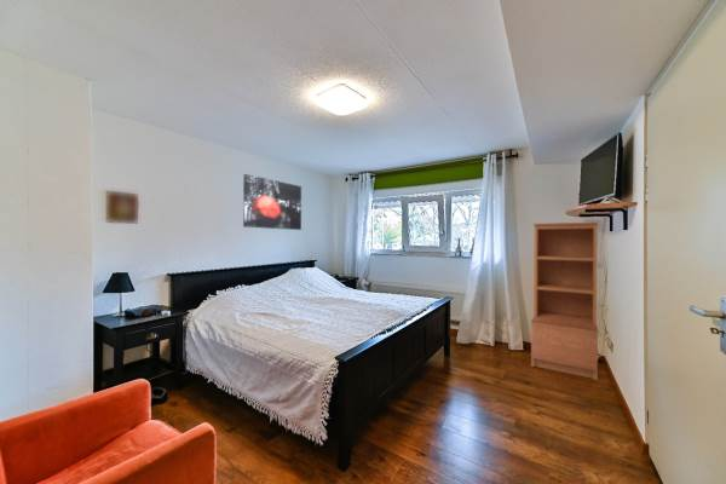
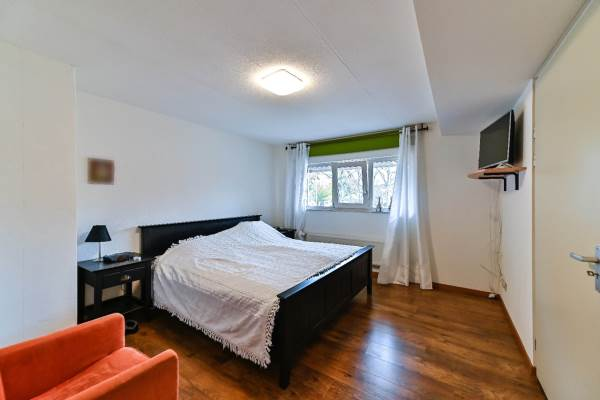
- bookshelf [530,221,599,381]
- wall art [242,173,302,231]
